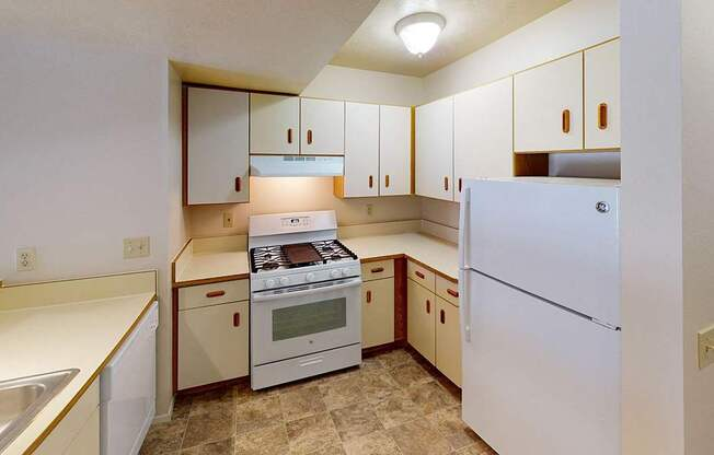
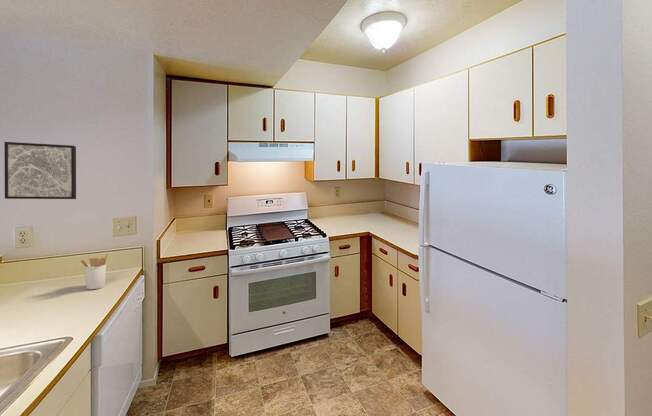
+ wall art [3,141,77,200]
+ utensil holder [79,252,109,290]
